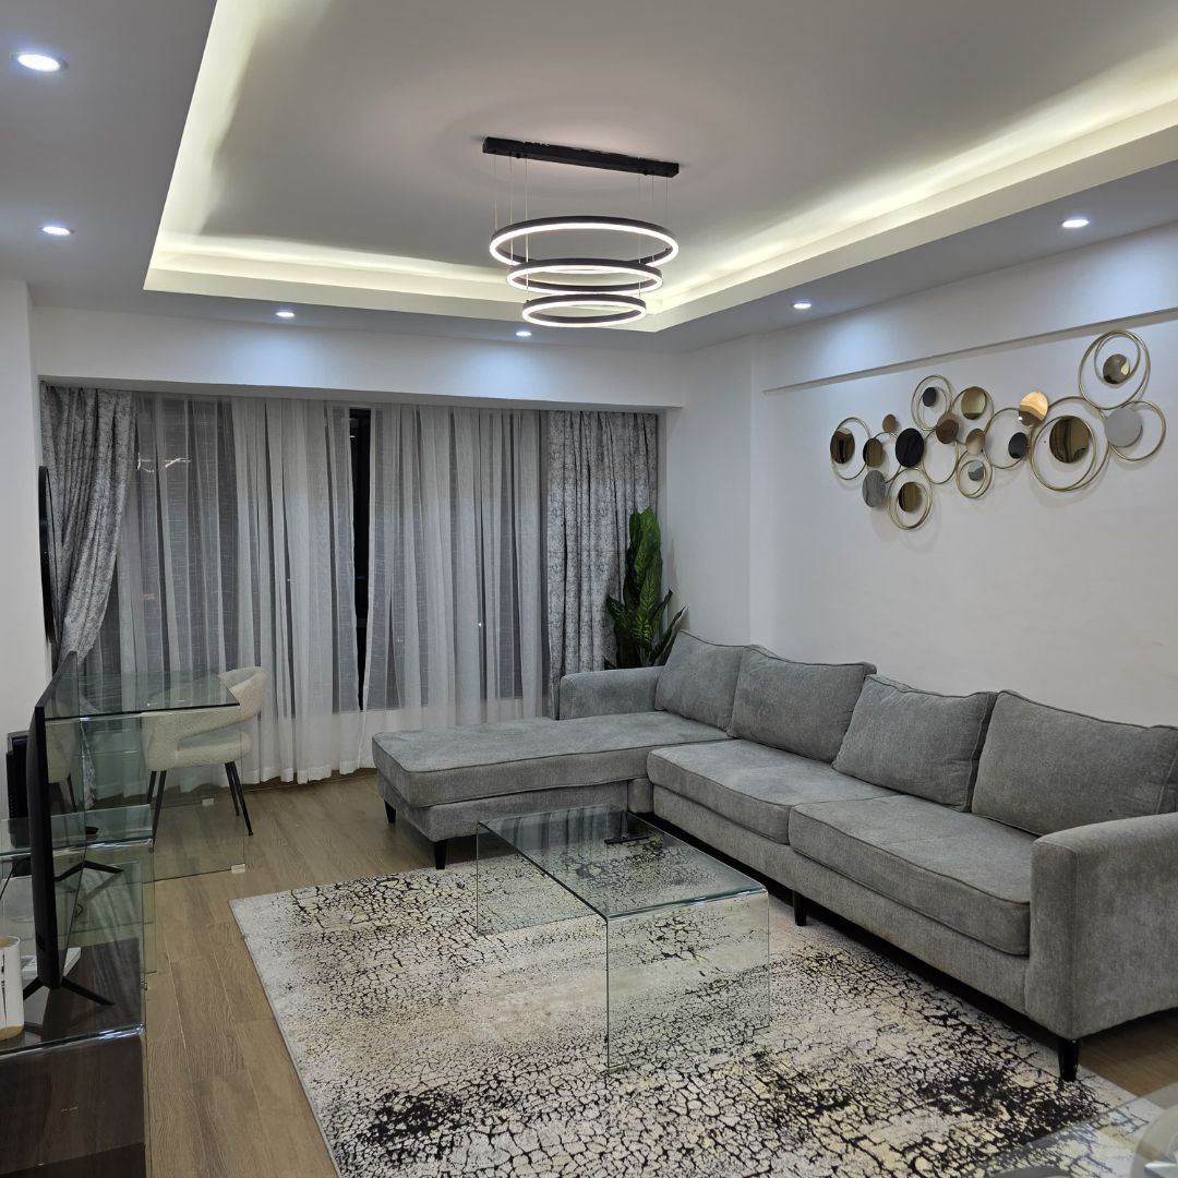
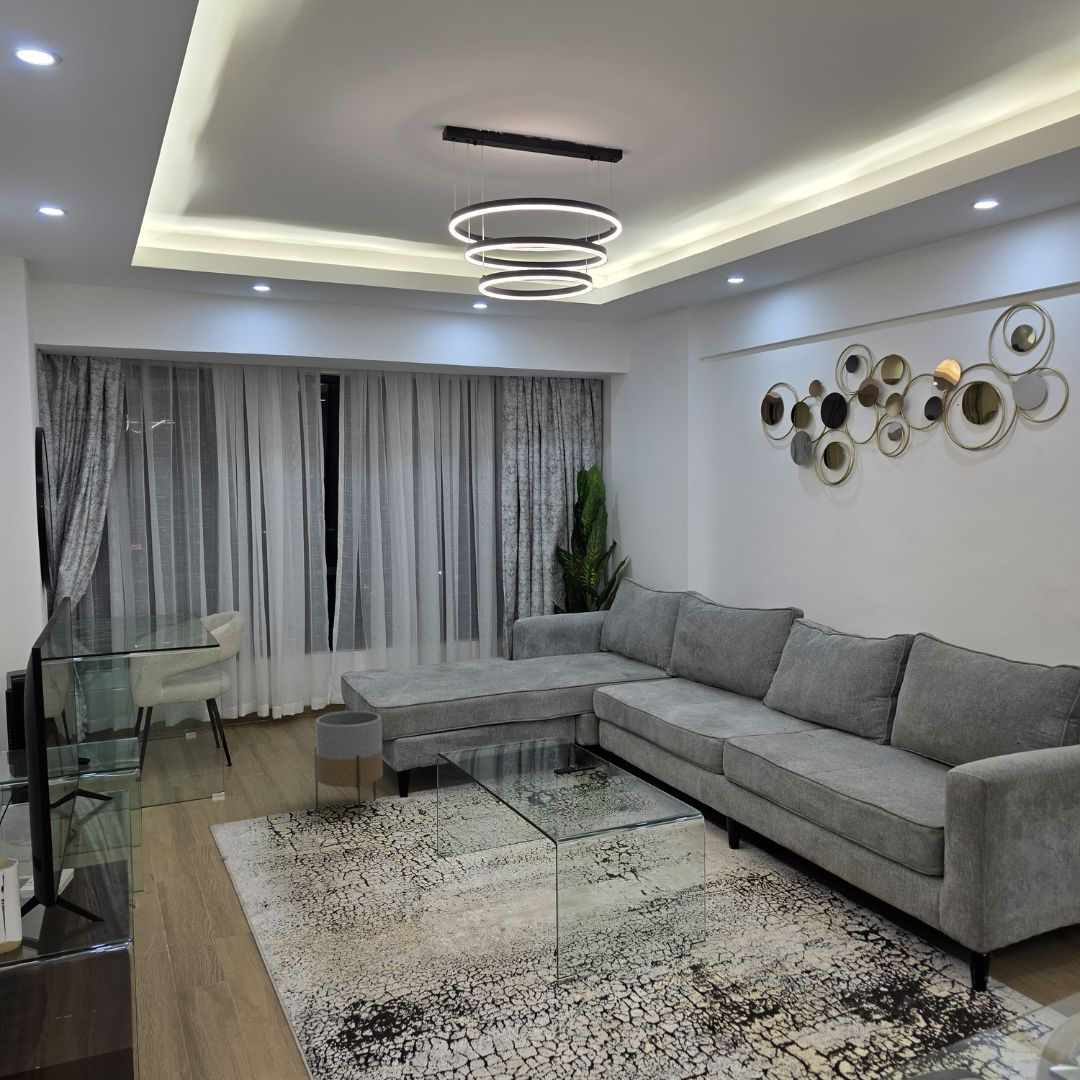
+ planter [314,710,384,821]
